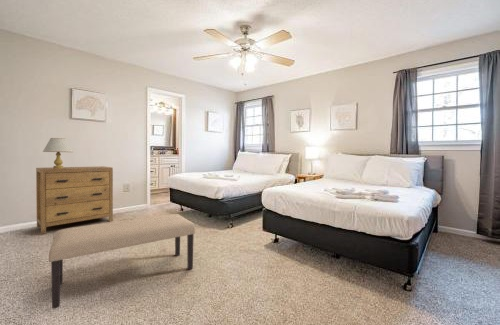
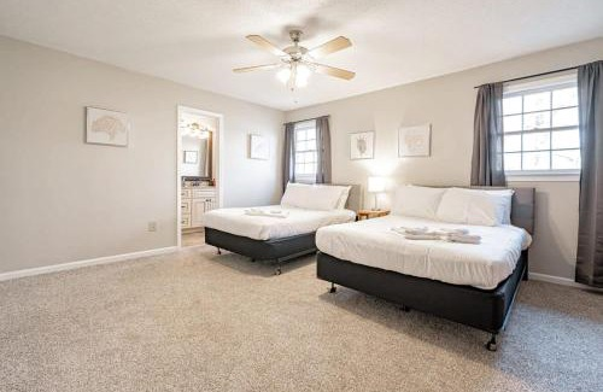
- dresser [35,165,114,235]
- table lamp [42,137,74,168]
- bench [48,213,196,310]
